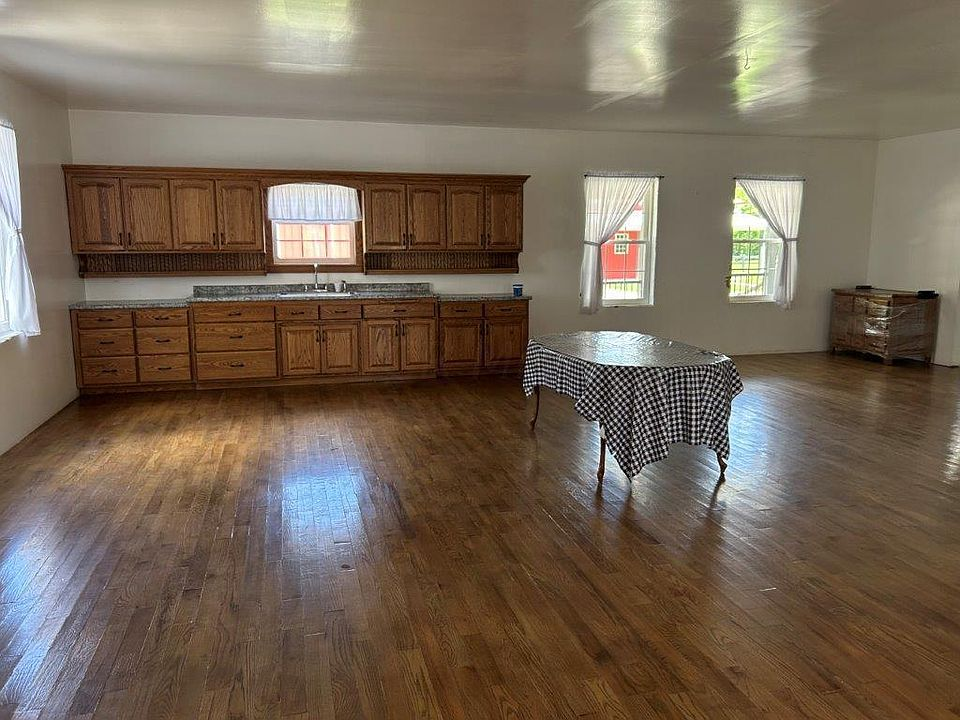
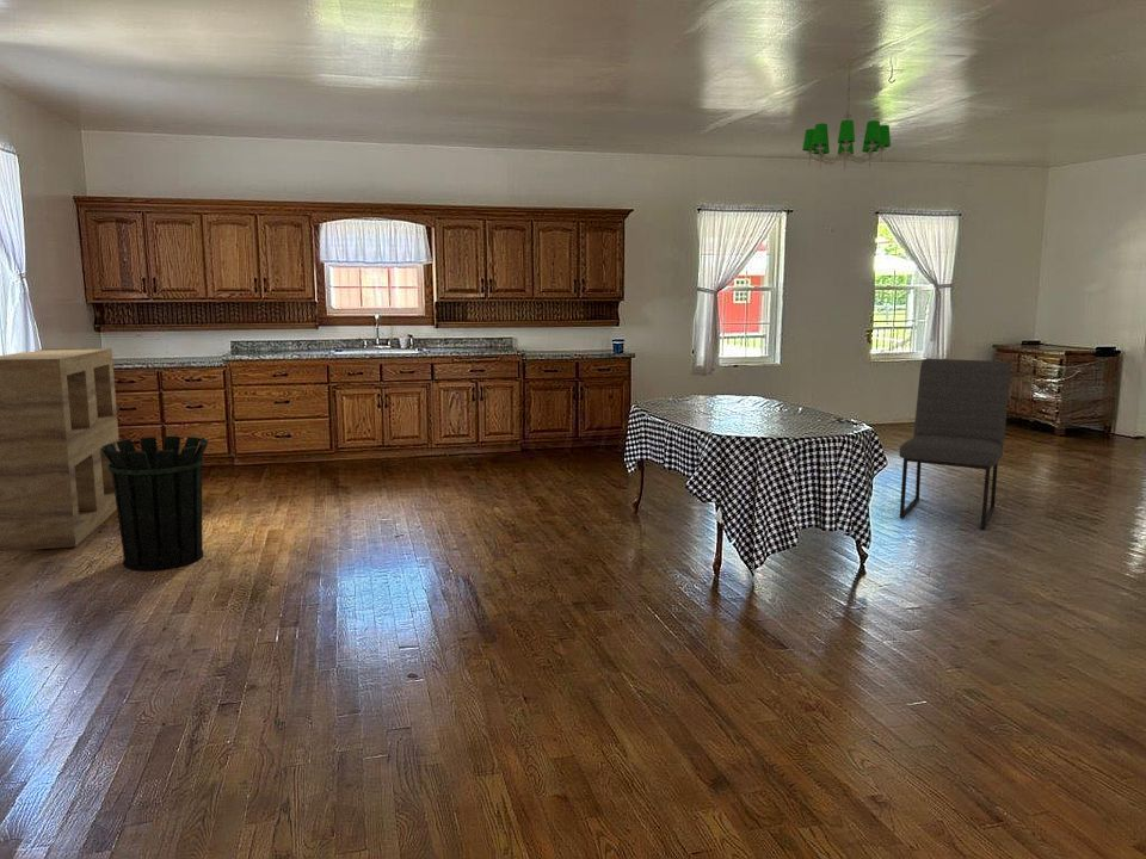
+ chair [898,358,1012,531]
+ waste bin [101,435,209,571]
+ shelving unit [0,347,121,552]
+ chandelier [801,57,892,169]
